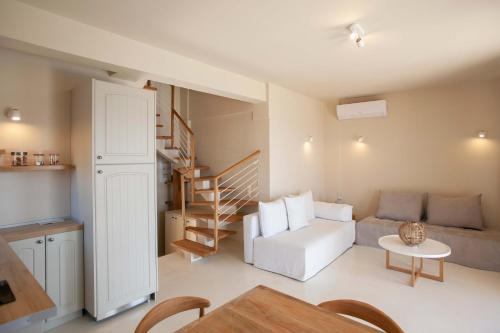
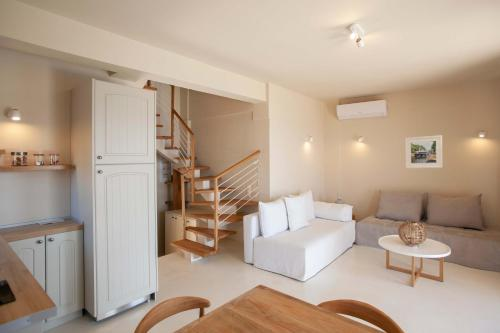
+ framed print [404,134,444,169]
